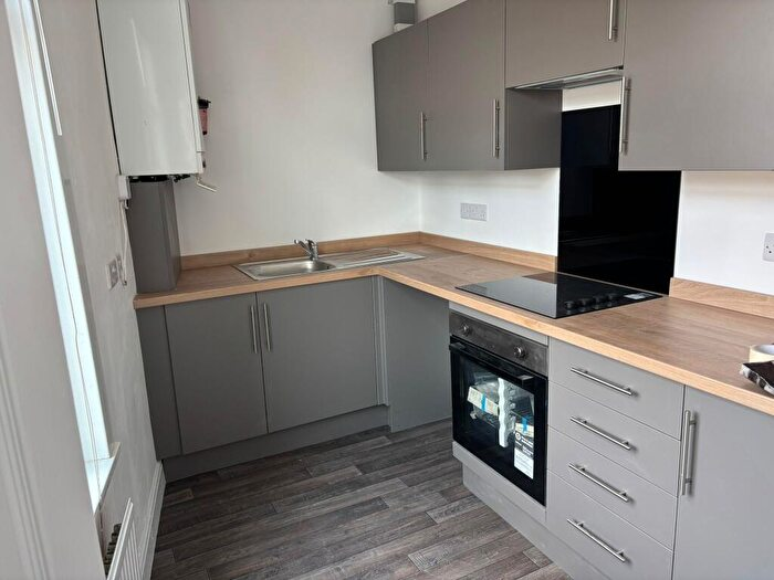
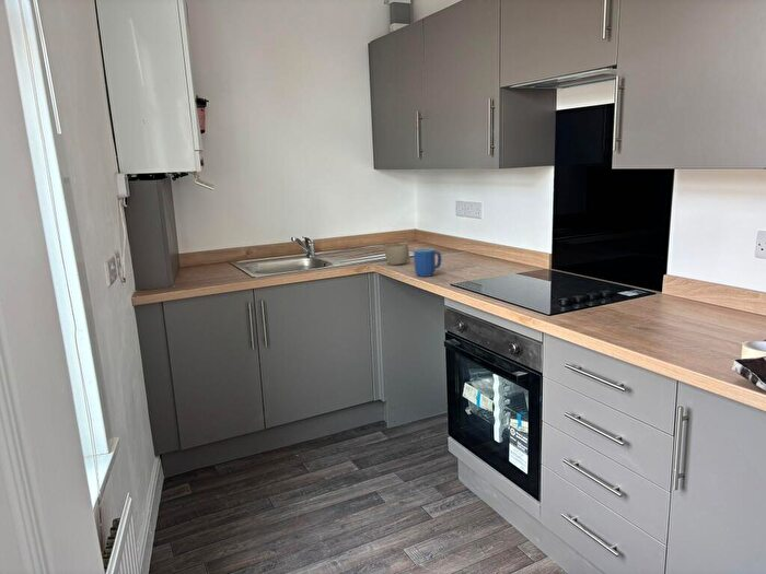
+ cup [383,241,410,266]
+ mug [413,247,443,278]
